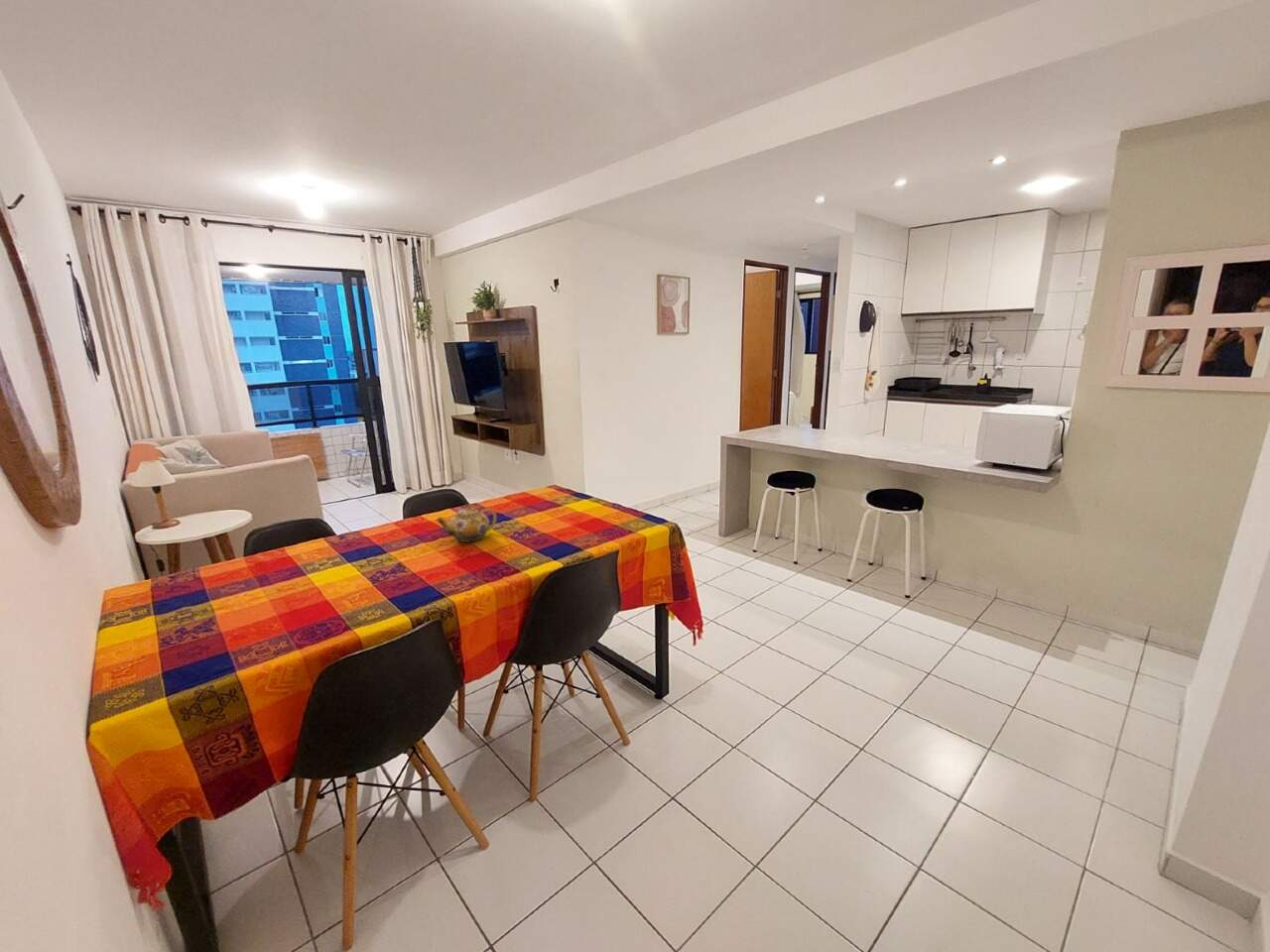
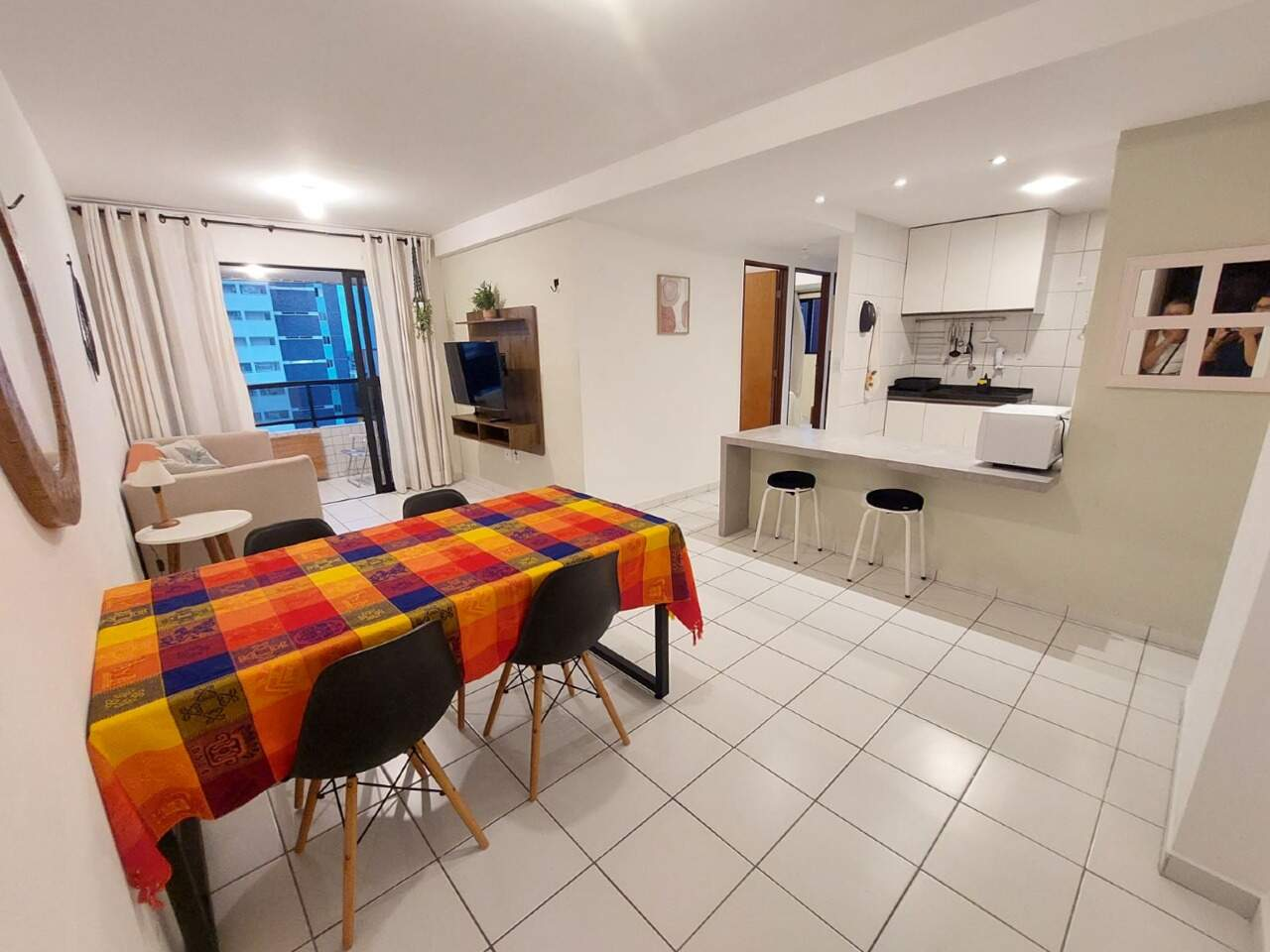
- teapot [436,503,497,543]
